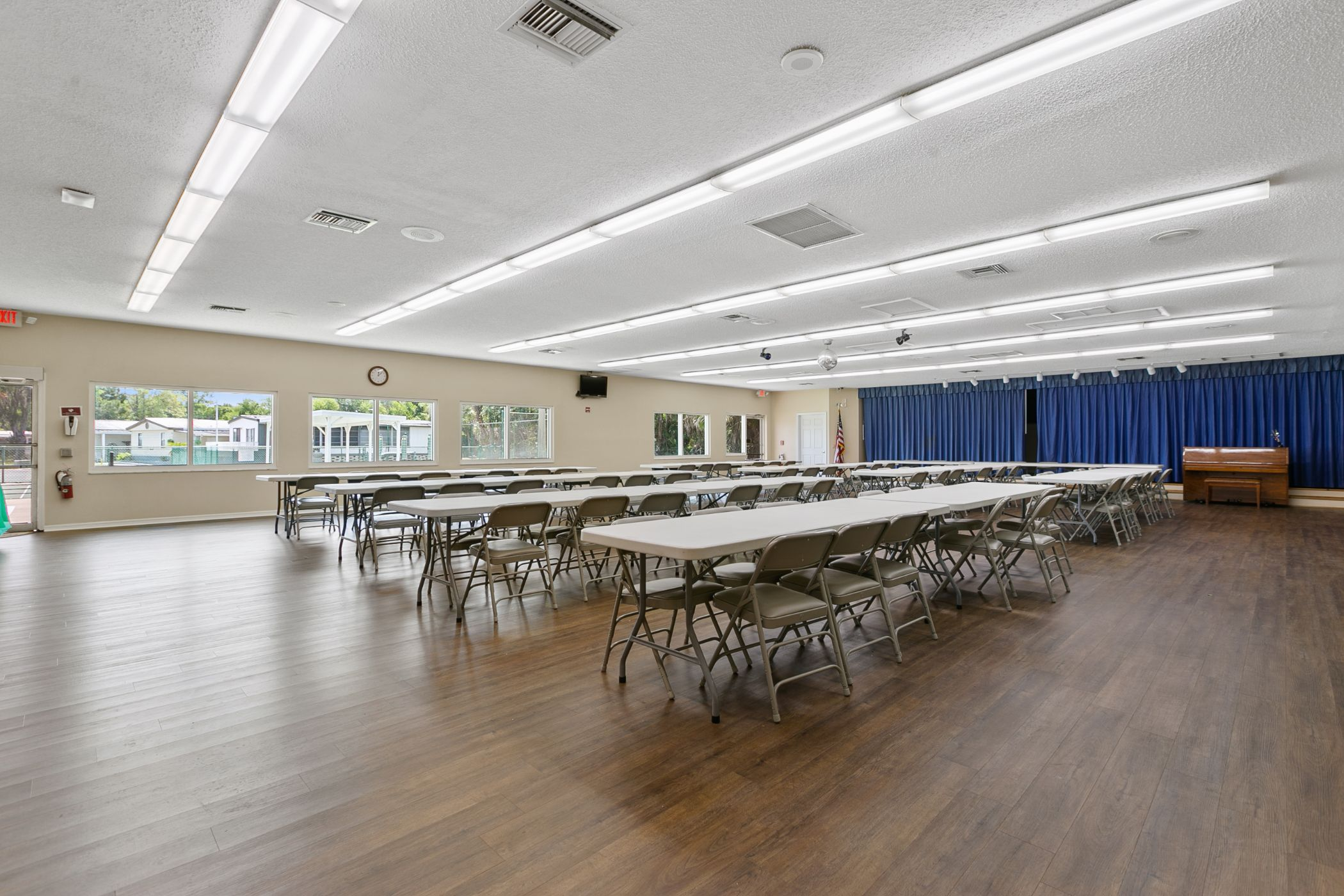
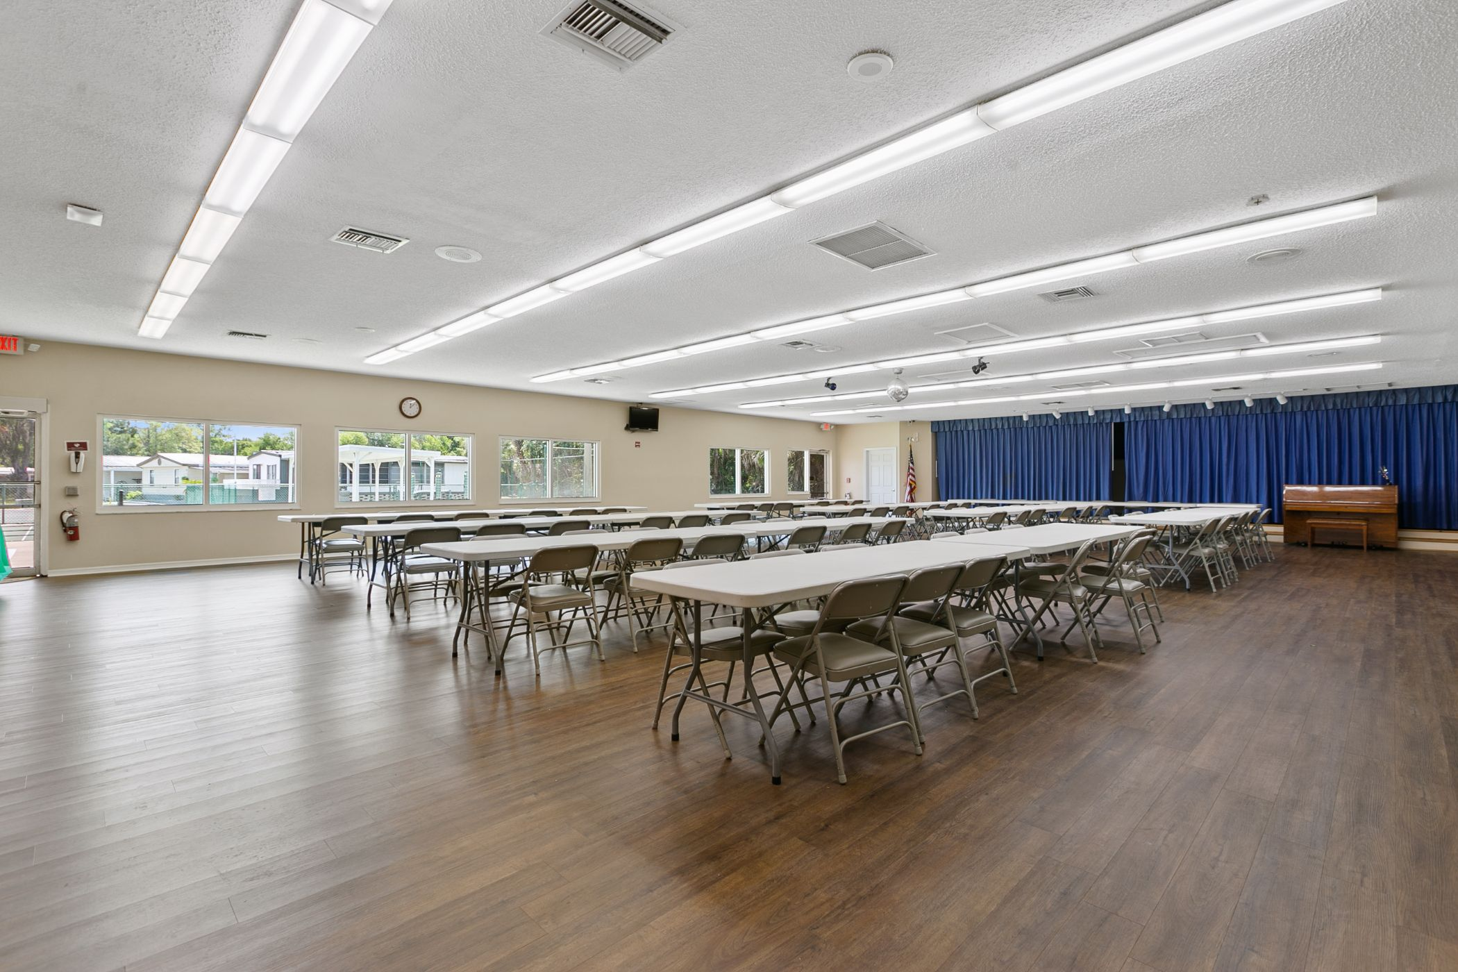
+ smoke detector [1244,193,1271,209]
